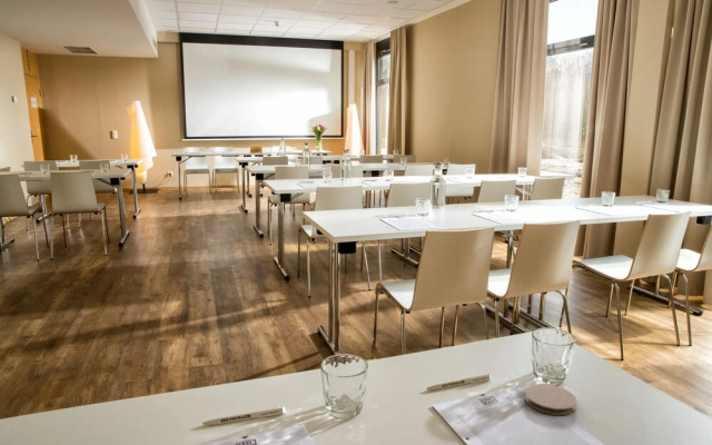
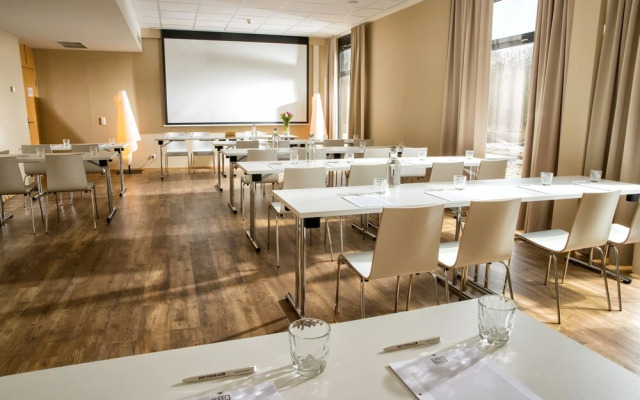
- coaster [524,383,578,416]
